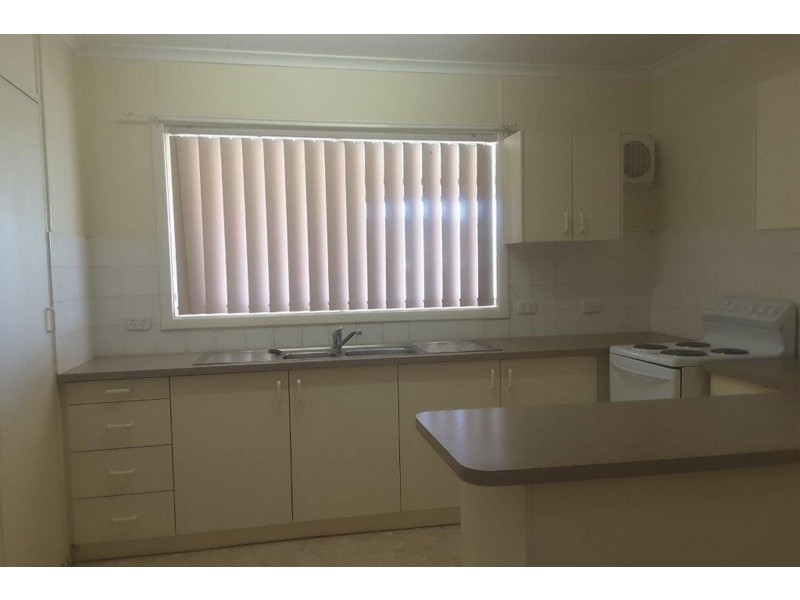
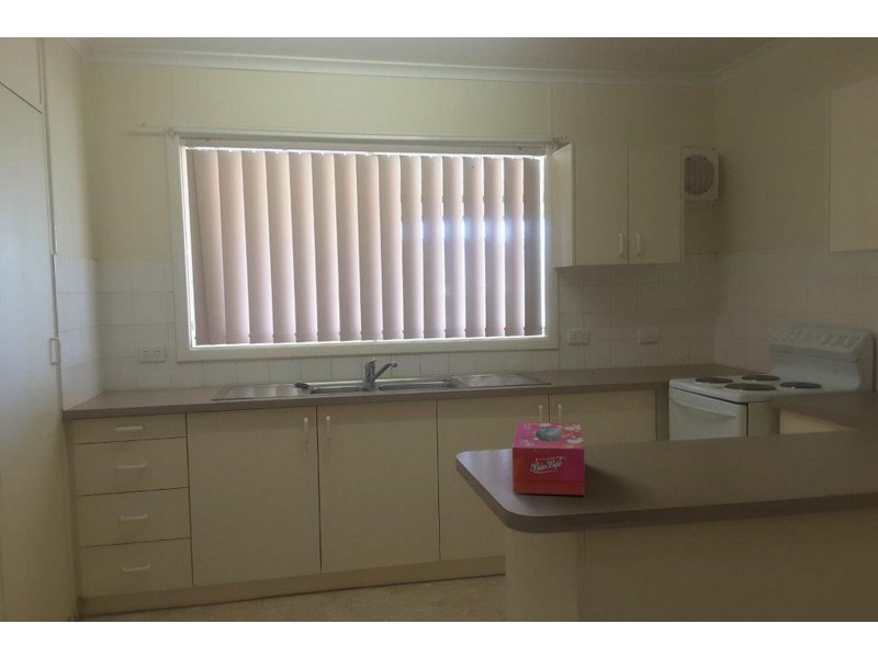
+ tissue box [511,421,586,496]
